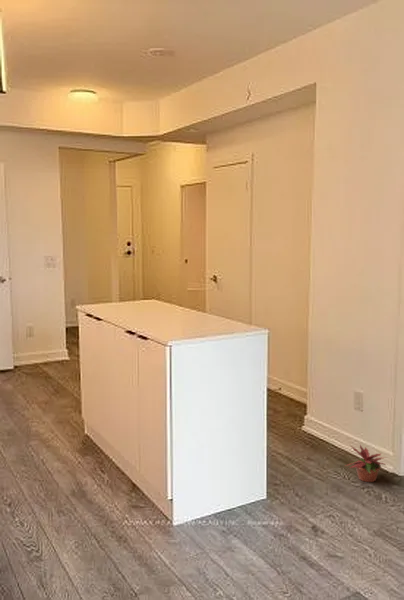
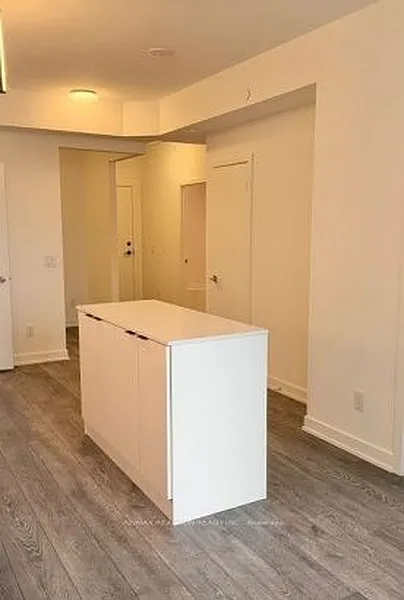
- potted plant [345,444,388,483]
